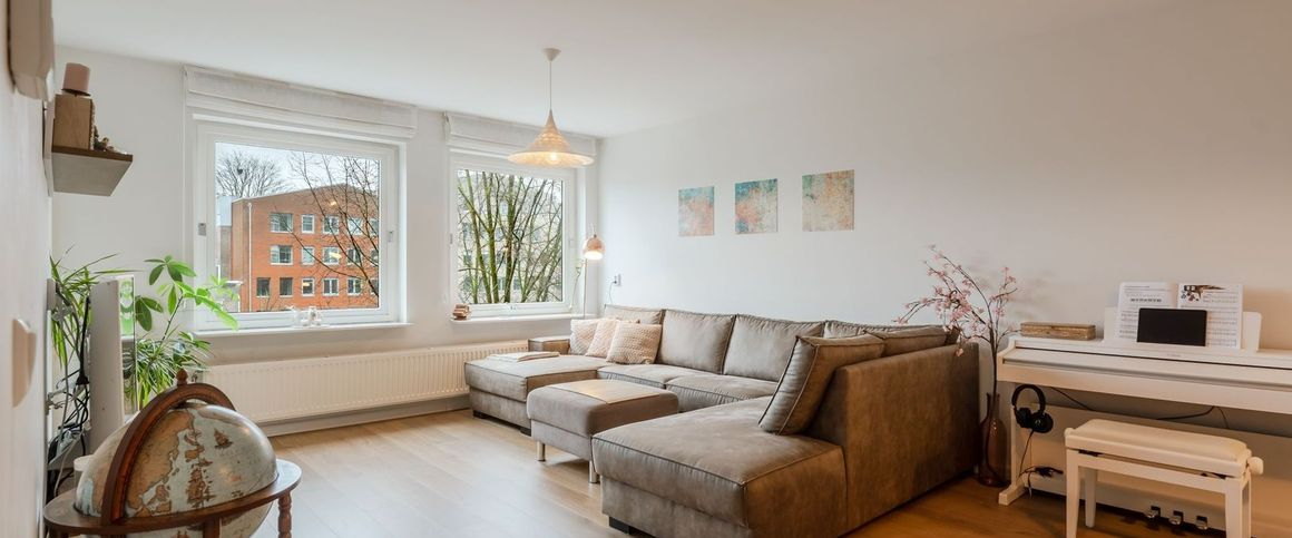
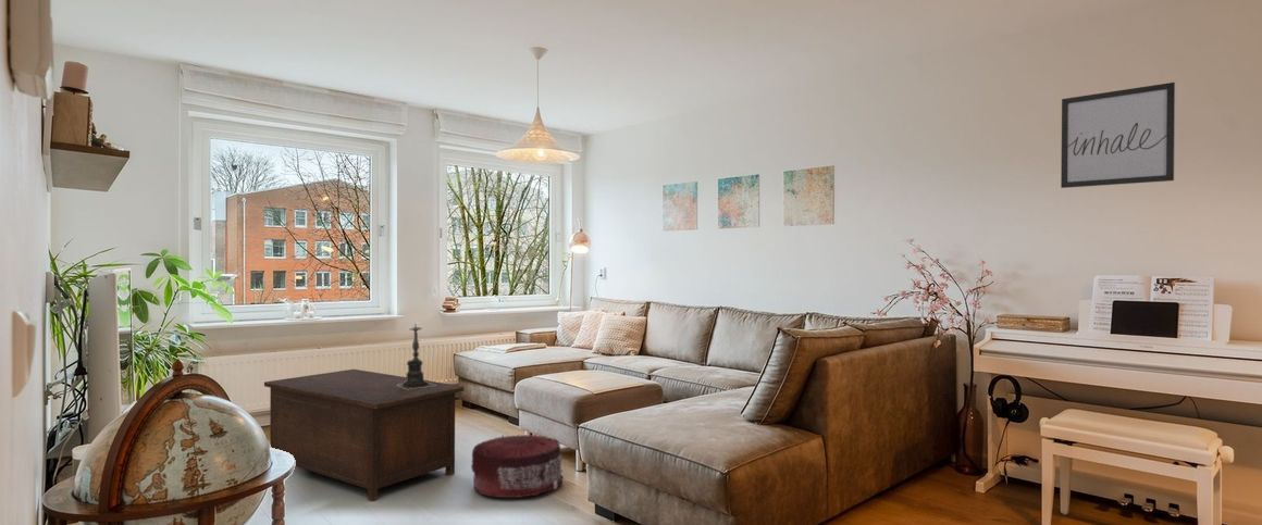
+ candle holder [397,325,436,390]
+ cabinet [263,368,466,501]
+ wall art [1060,82,1176,189]
+ pouf [470,434,566,499]
